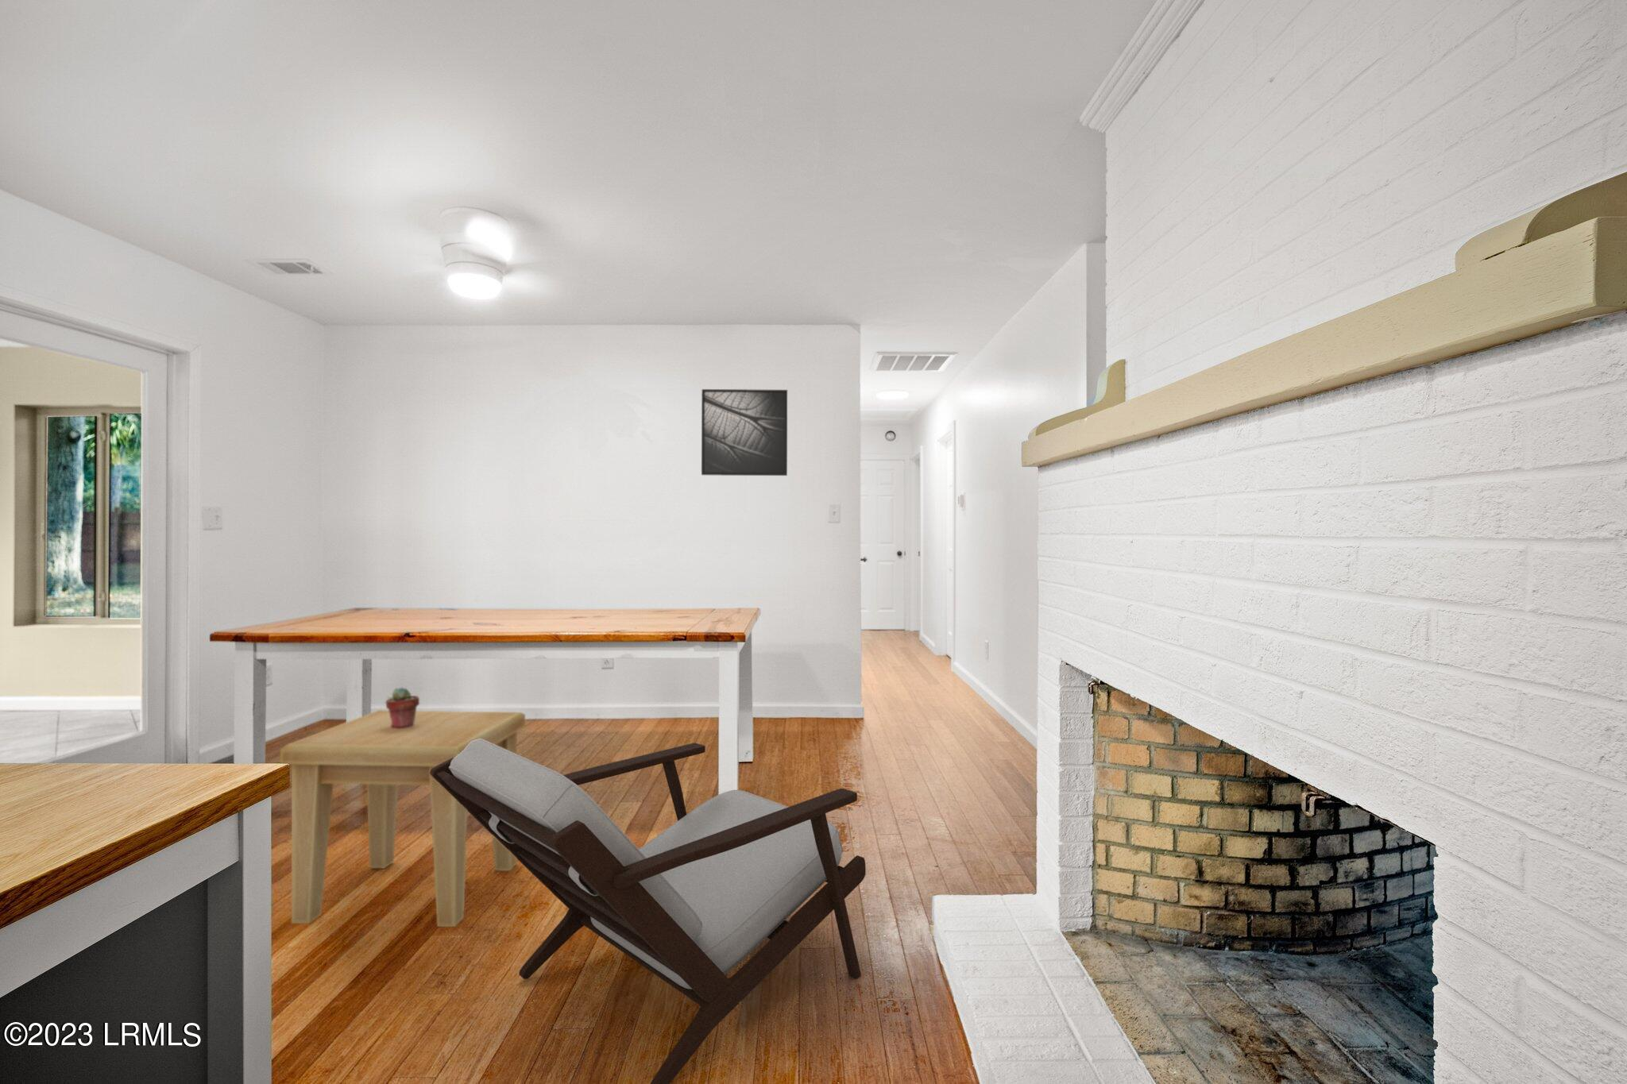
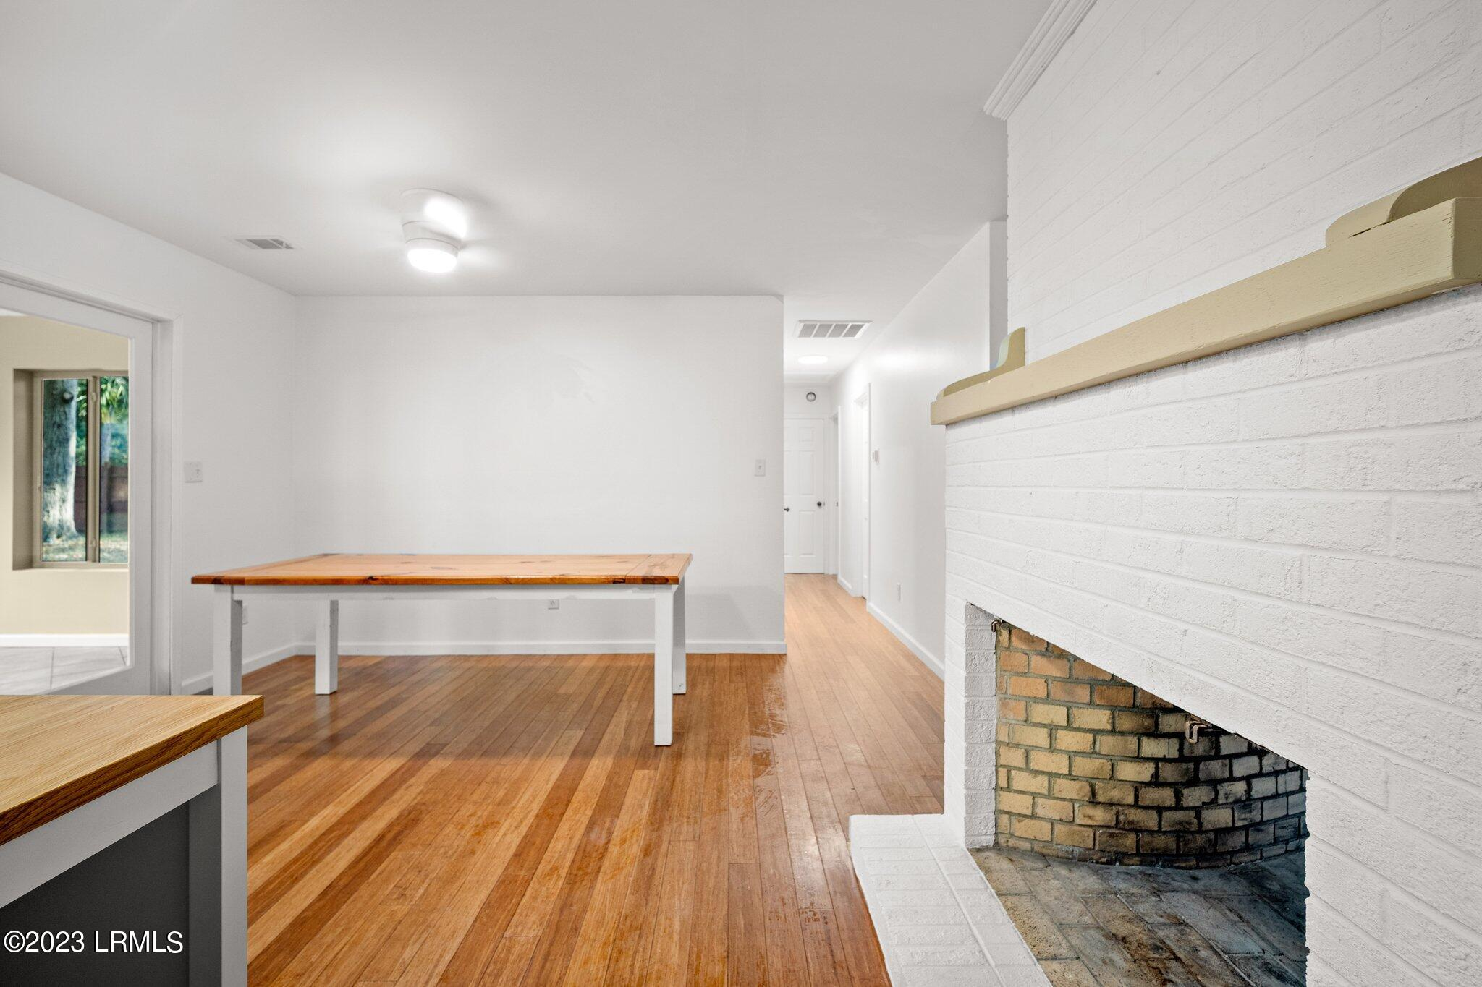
- potted succulent [385,686,420,728]
- side table [279,709,526,928]
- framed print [700,388,787,477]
- armchair [429,738,867,1084]
